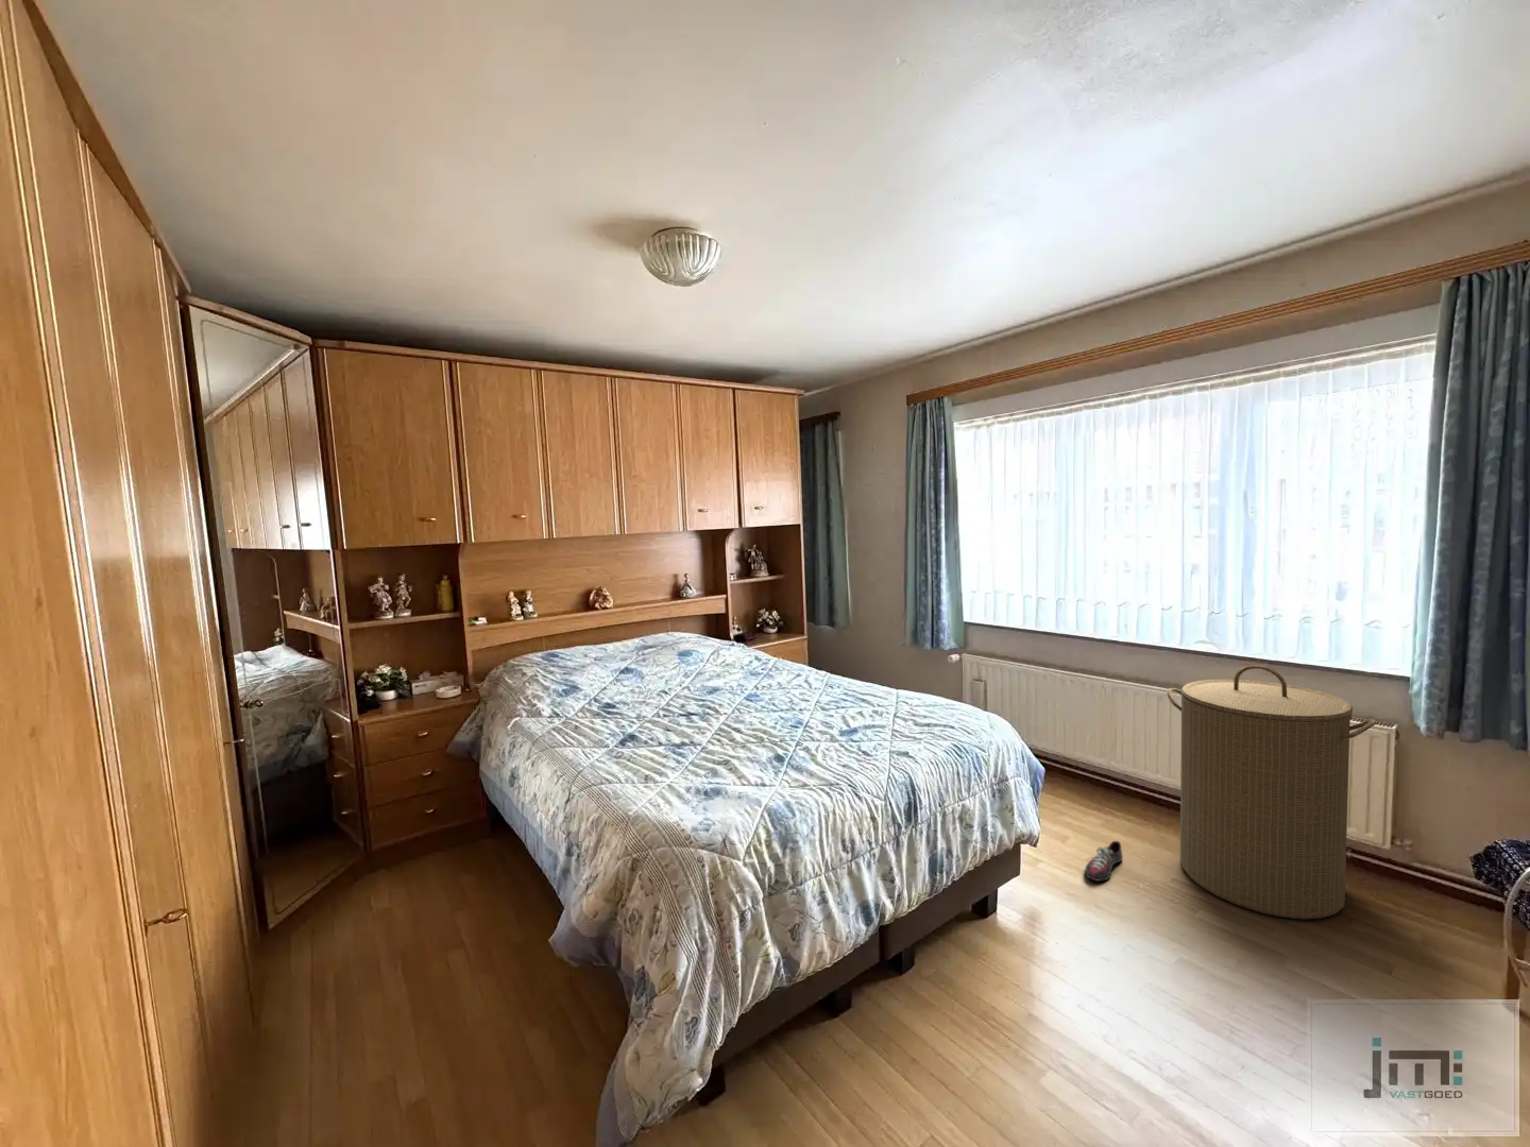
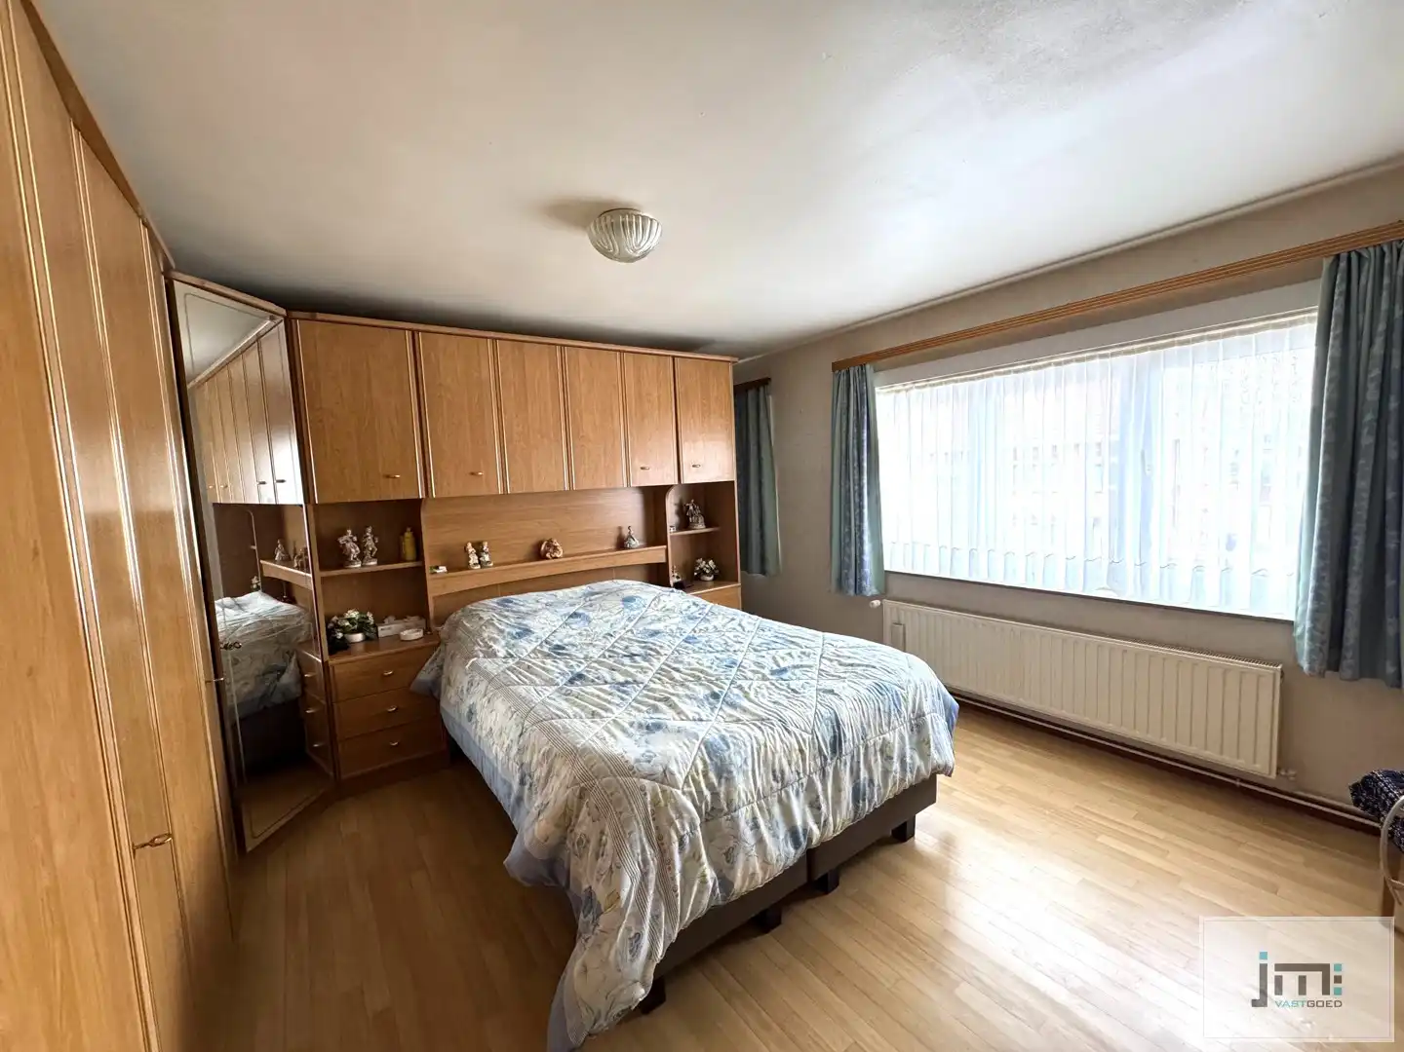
- laundry hamper [1166,664,1377,919]
- shoe [1084,840,1124,883]
